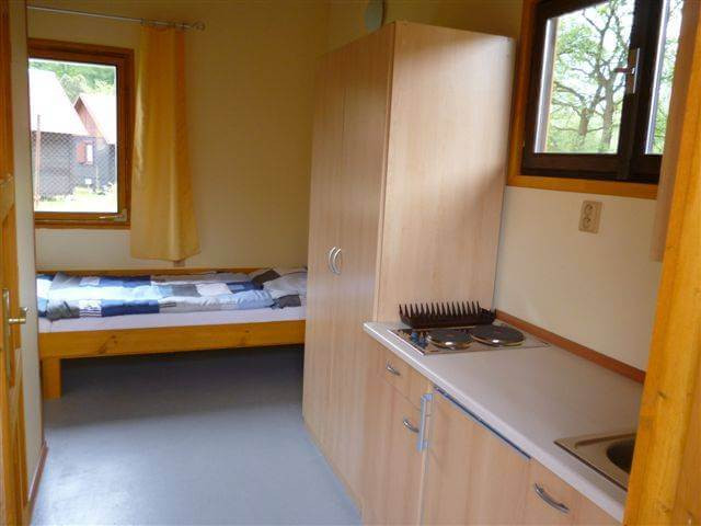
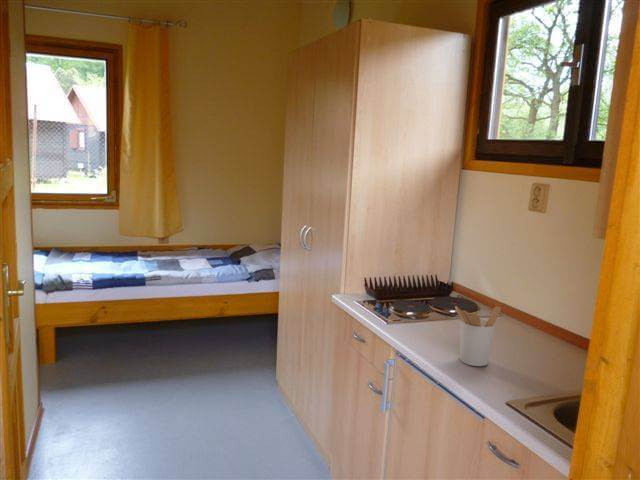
+ utensil holder [454,305,502,367]
